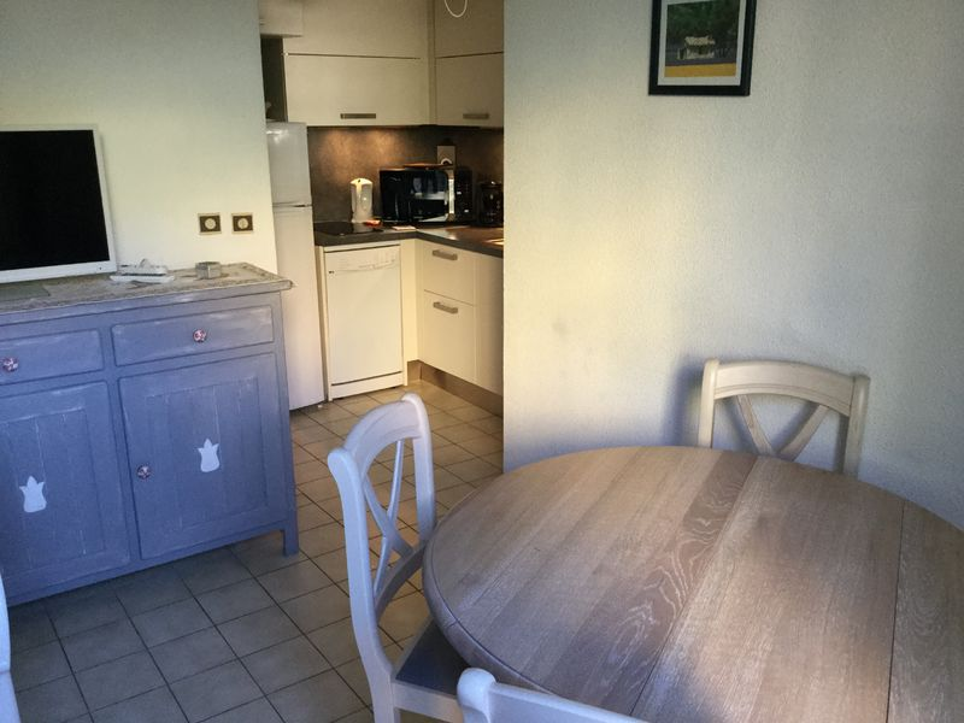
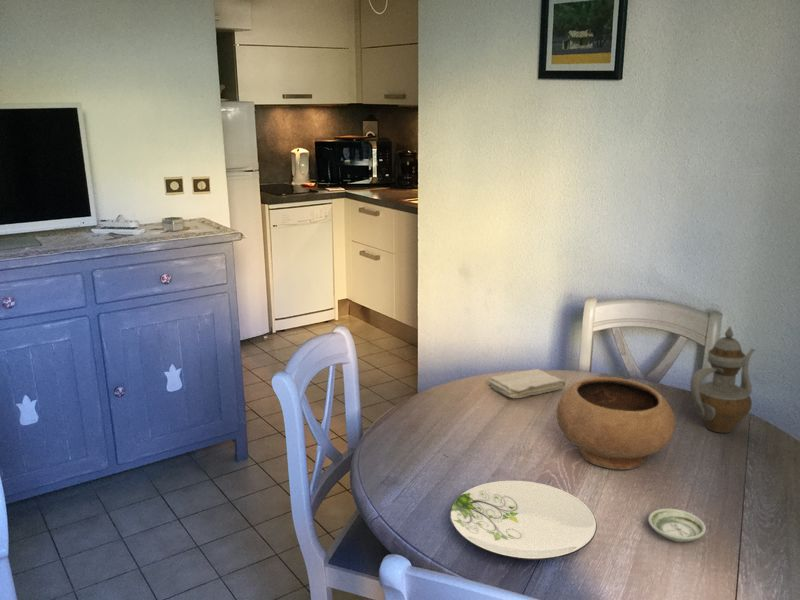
+ washcloth [487,368,567,399]
+ bowl [555,376,676,470]
+ saucer [647,508,707,543]
+ plate [449,480,598,561]
+ teapot [690,325,756,434]
